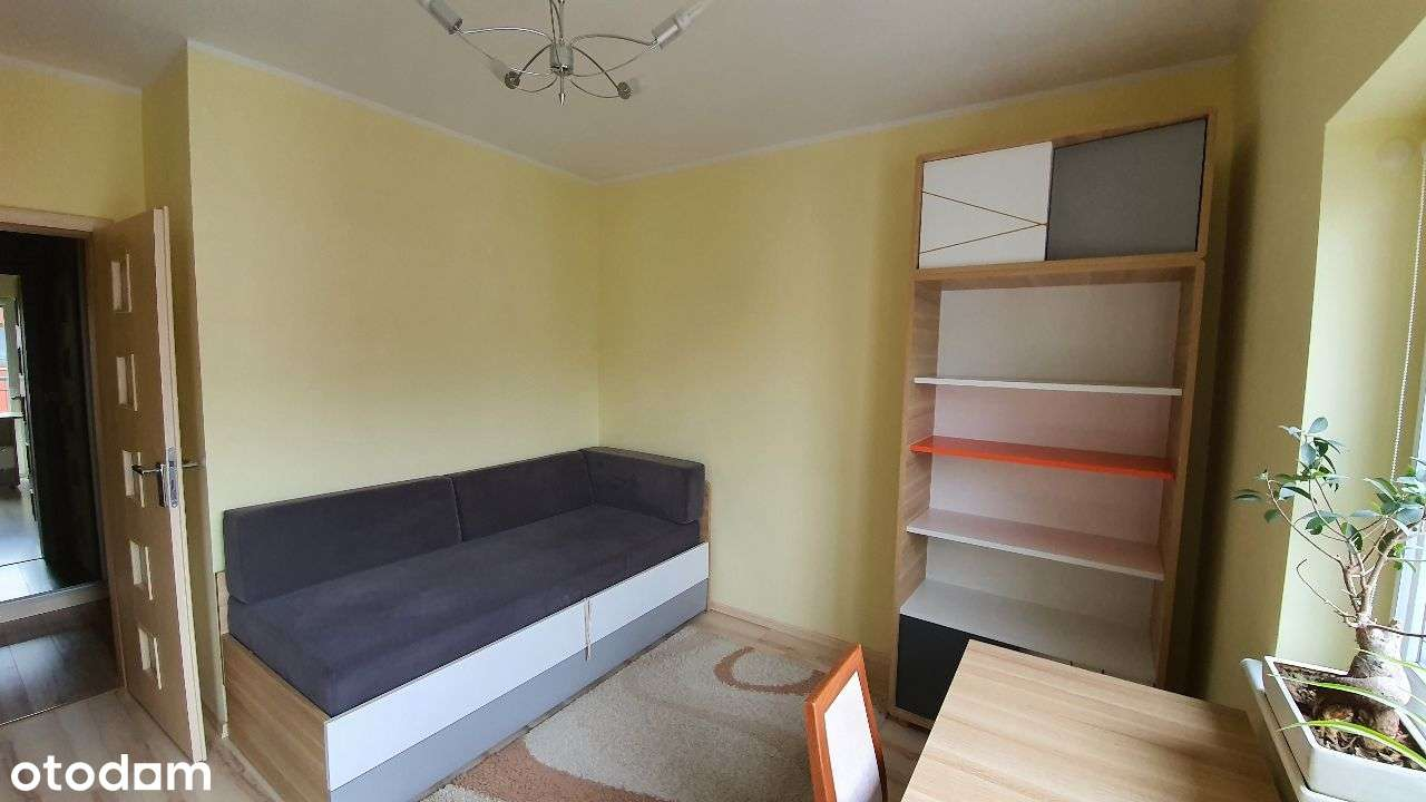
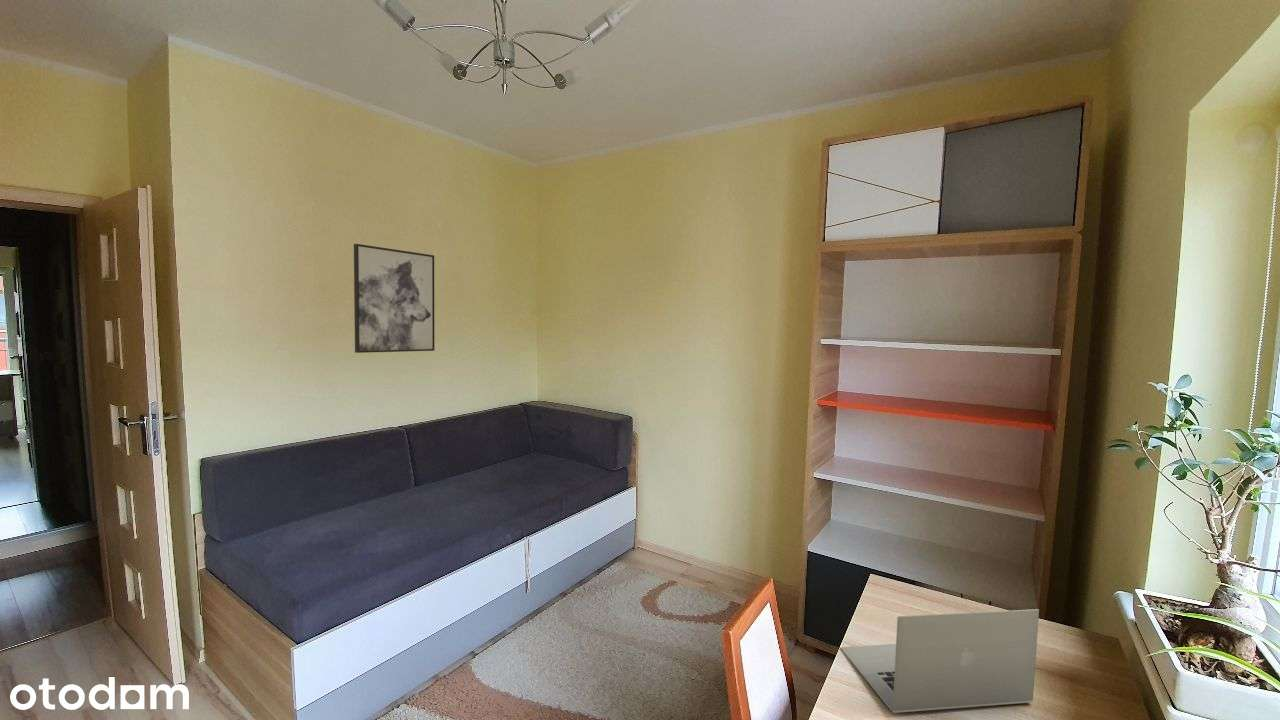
+ wall art [353,243,436,354]
+ laptop [840,608,1040,714]
